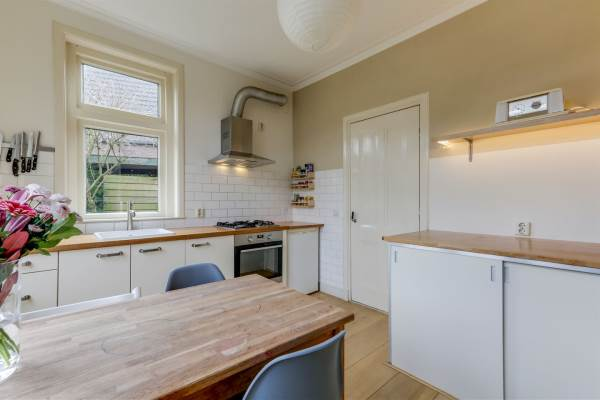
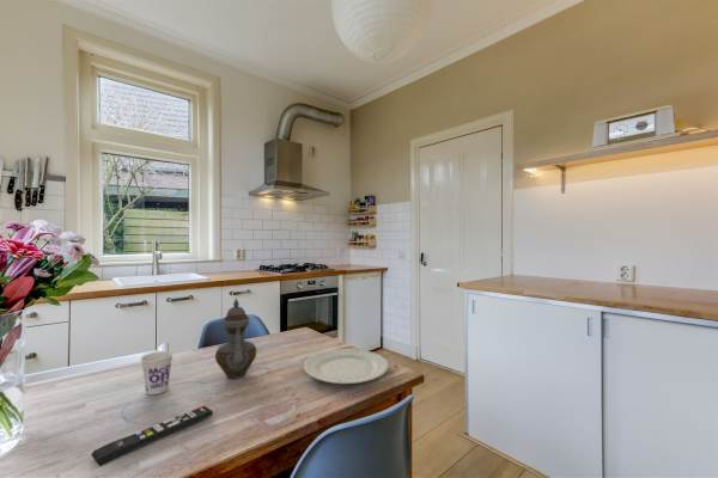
+ remote control [90,405,214,467]
+ chinaware [303,348,390,385]
+ cup [140,350,174,396]
+ teapot [214,298,257,380]
